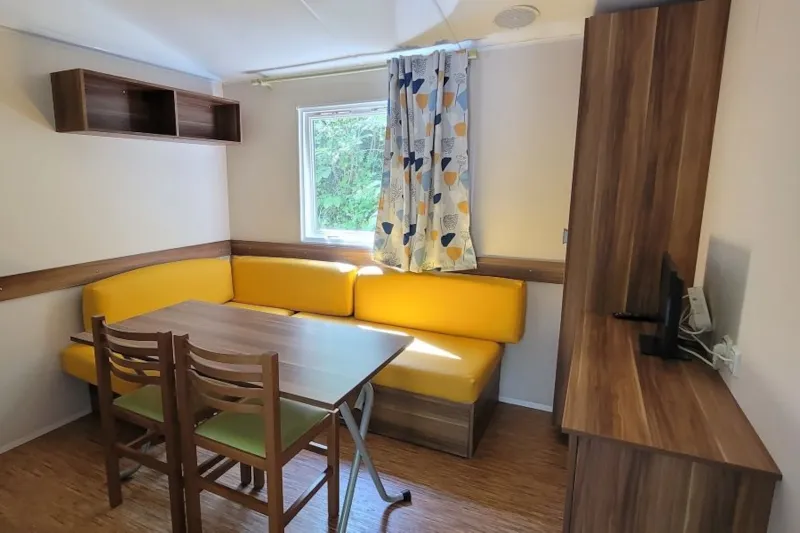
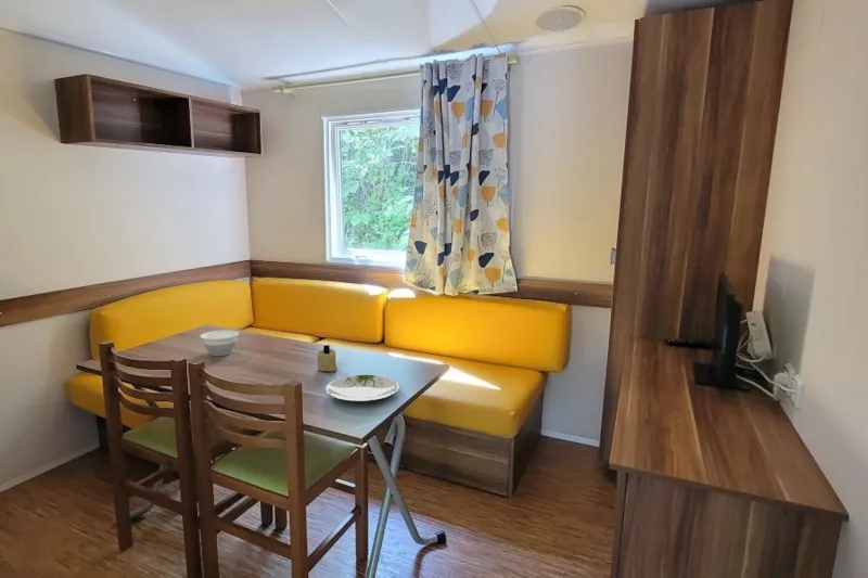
+ candle [316,344,339,373]
+ plate [324,374,400,402]
+ bowl [199,329,240,357]
